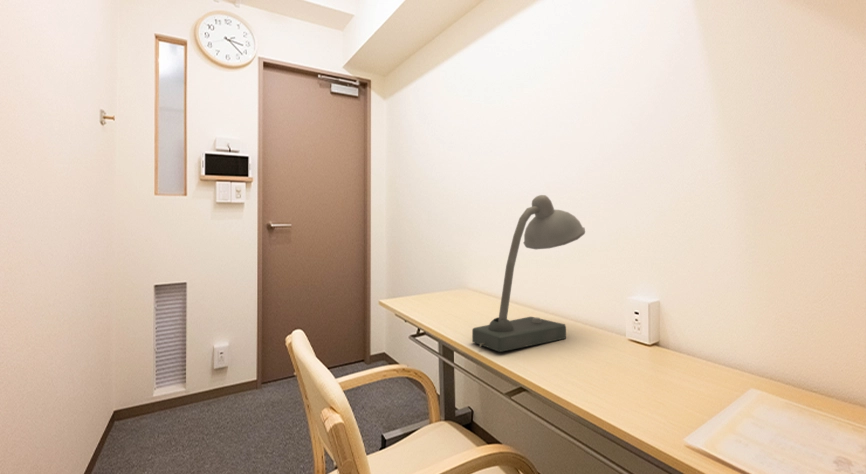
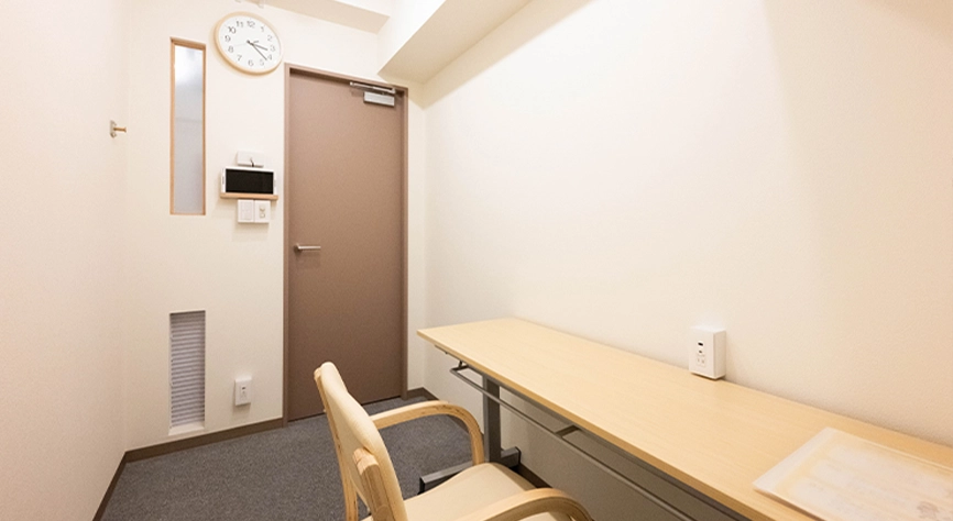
- desk lamp [471,194,586,353]
